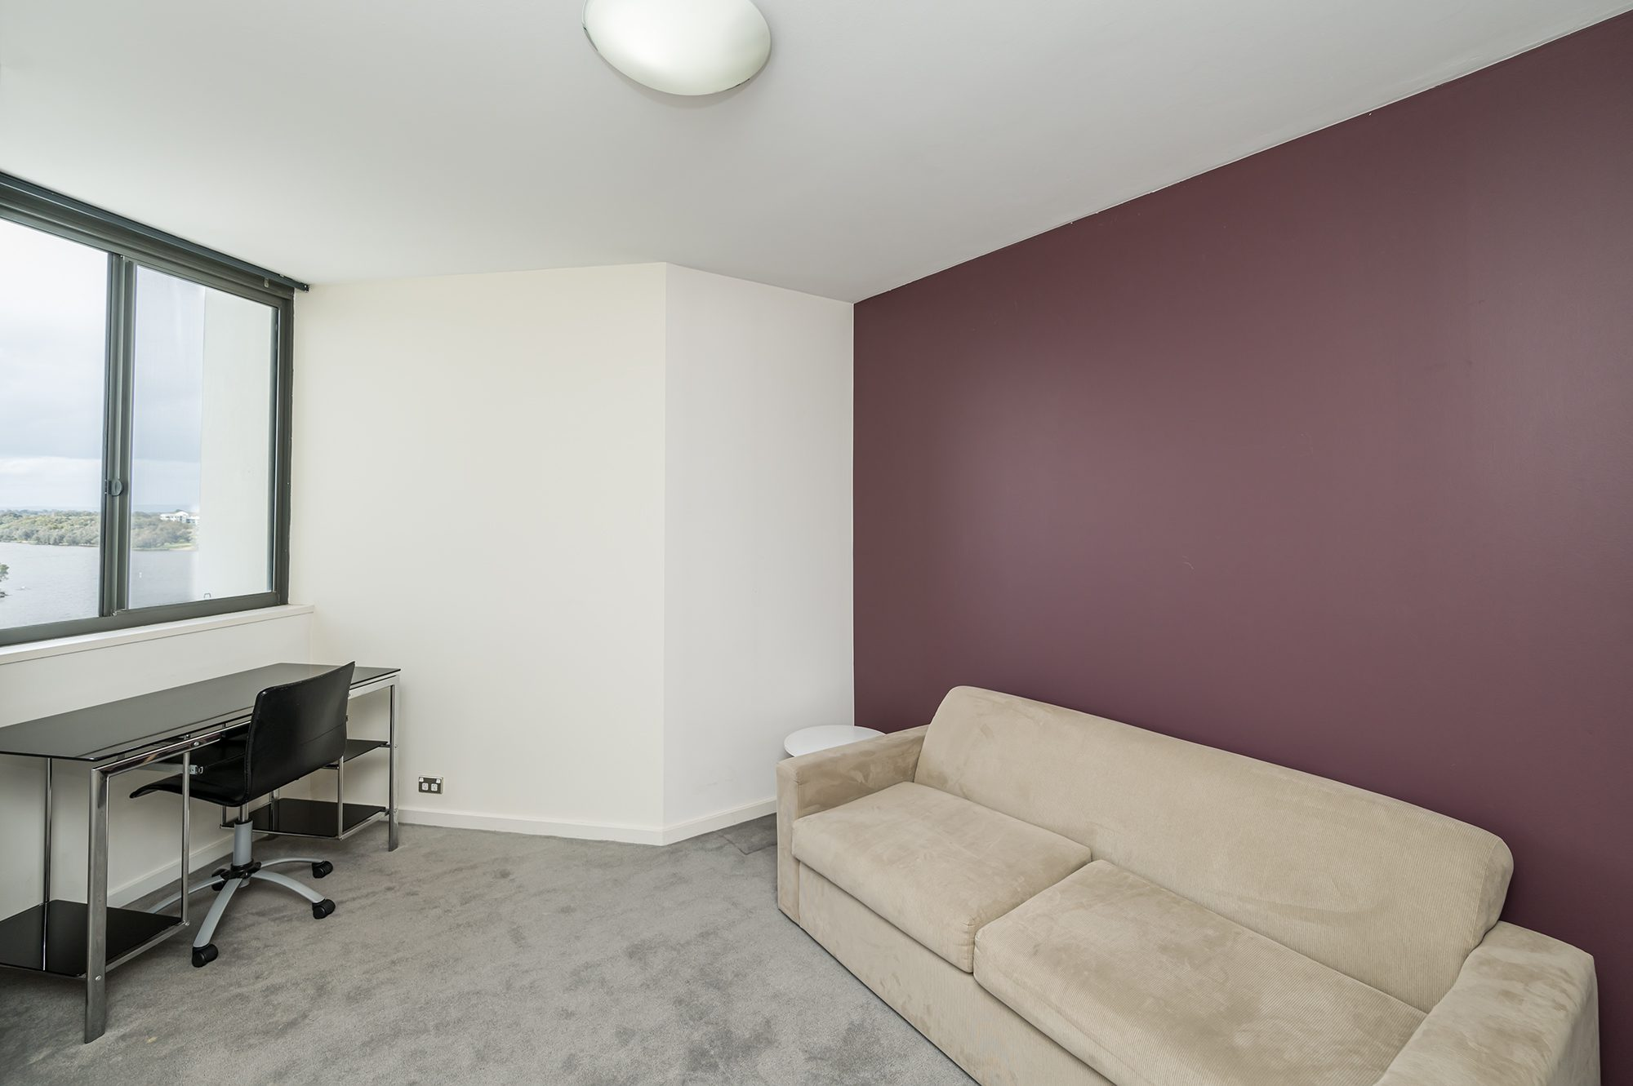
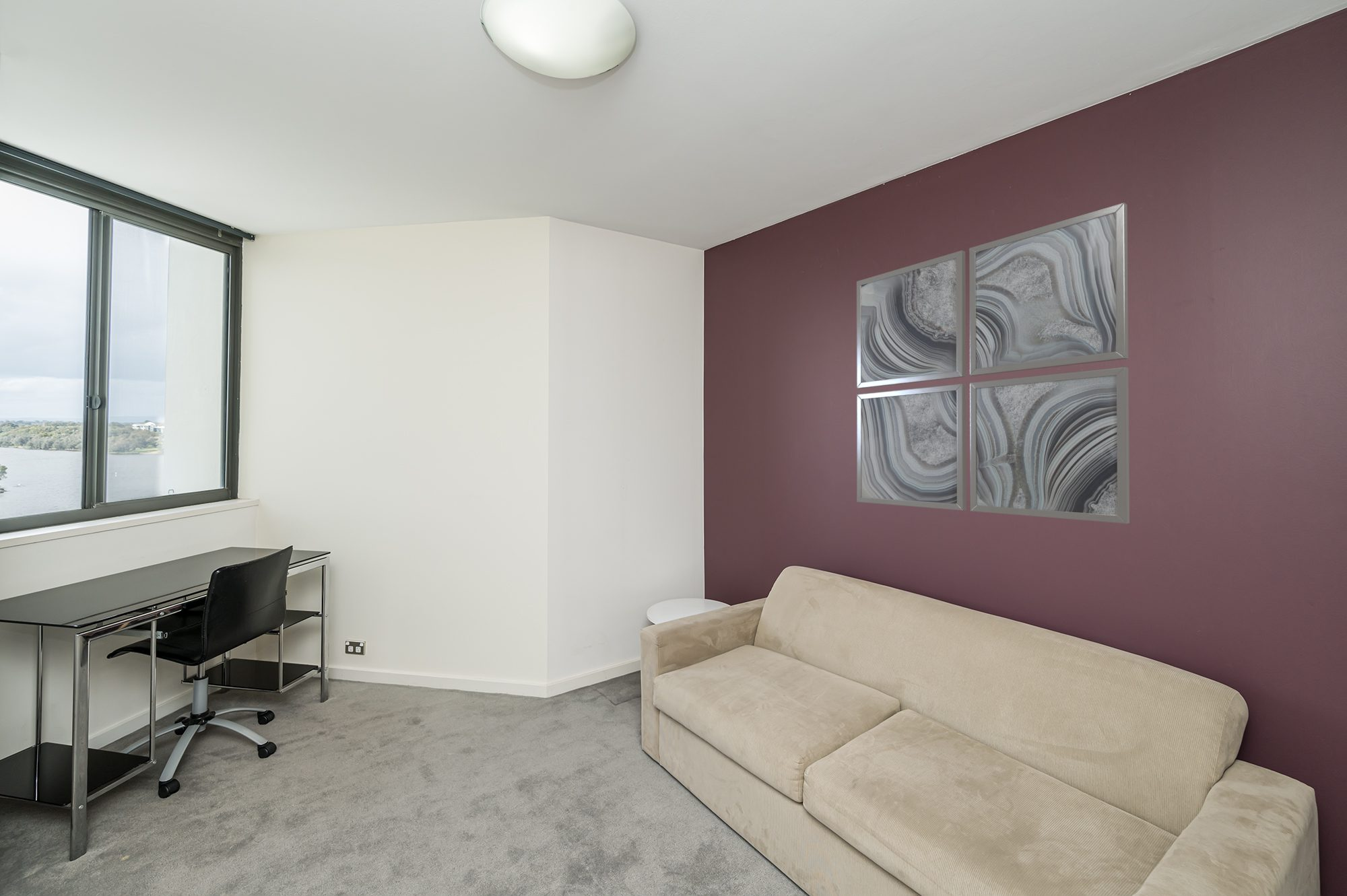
+ wall art [856,202,1130,524]
